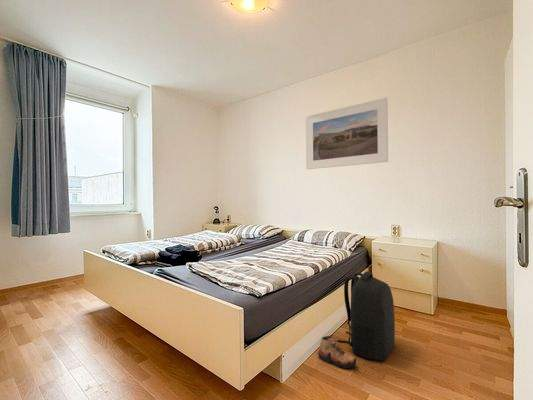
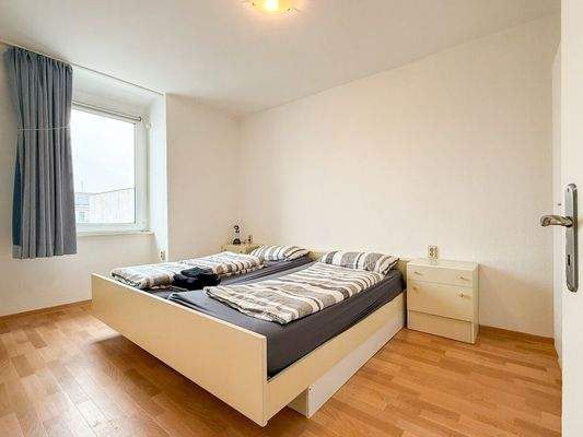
- backpack [337,270,396,362]
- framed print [305,97,389,170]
- shoe [317,334,357,369]
